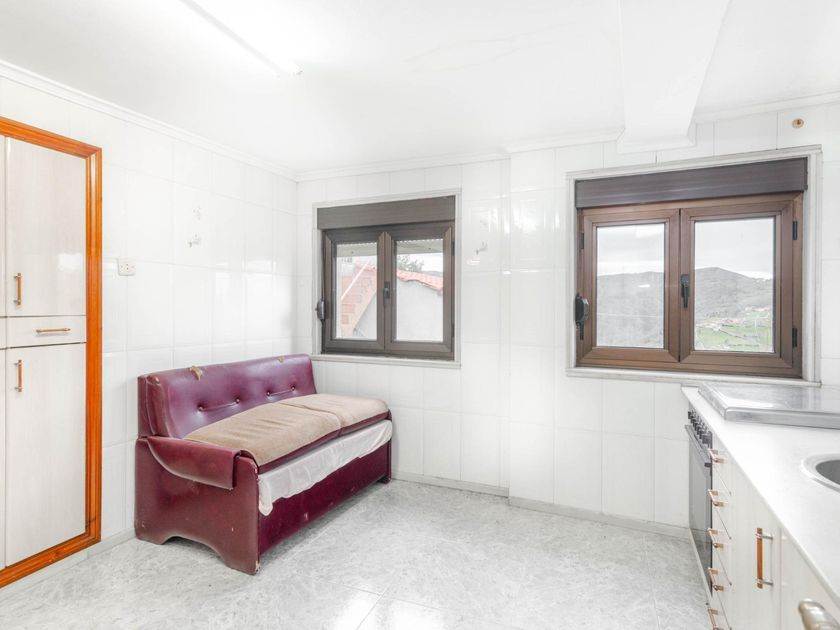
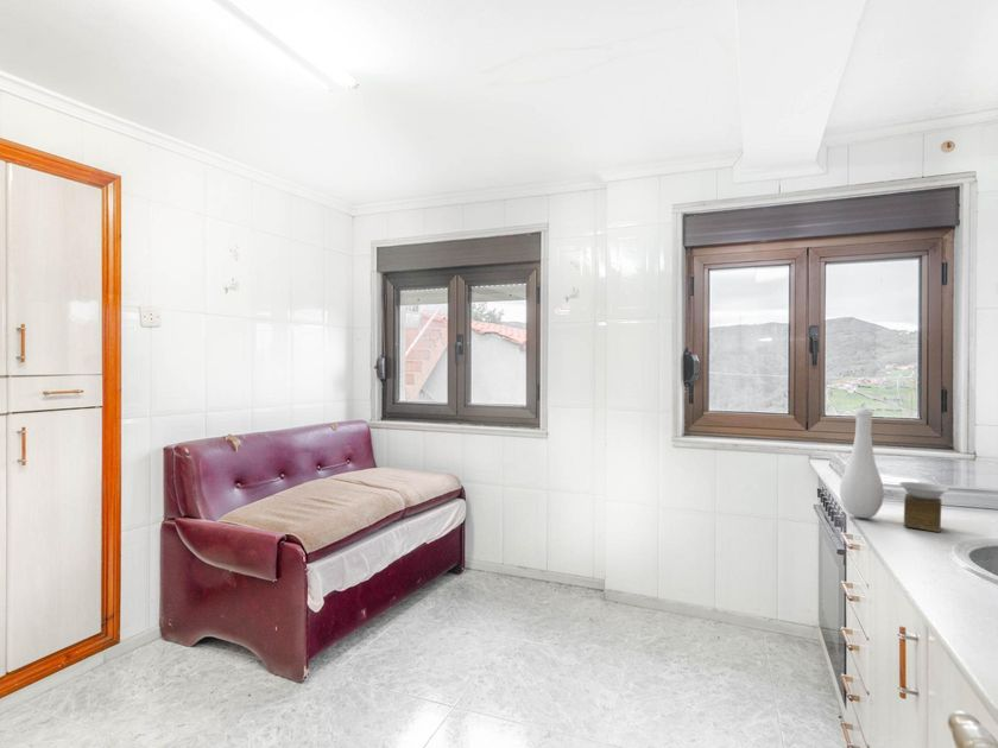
+ vase [839,410,950,533]
